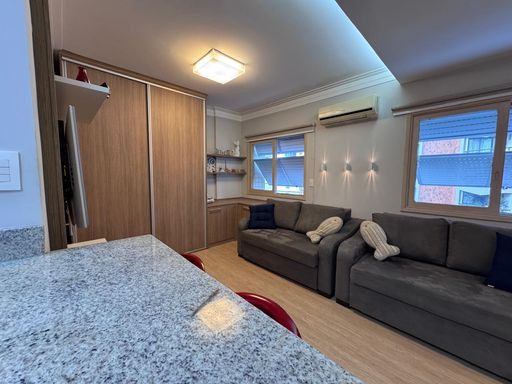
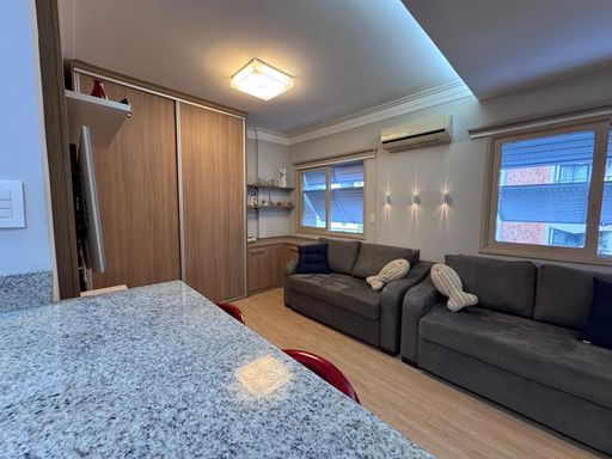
- pen [190,287,221,316]
